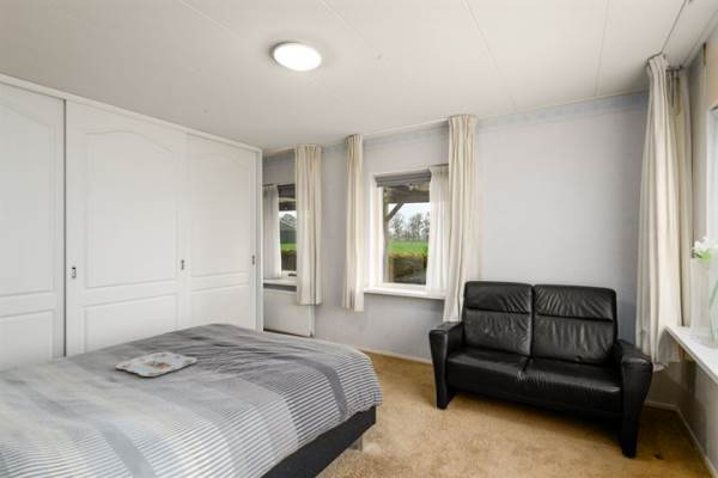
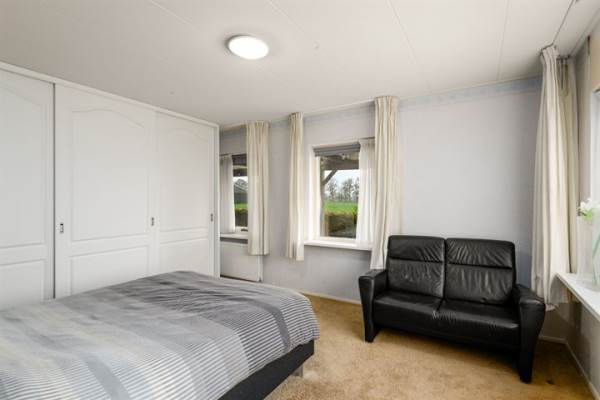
- serving tray [115,350,199,378]
